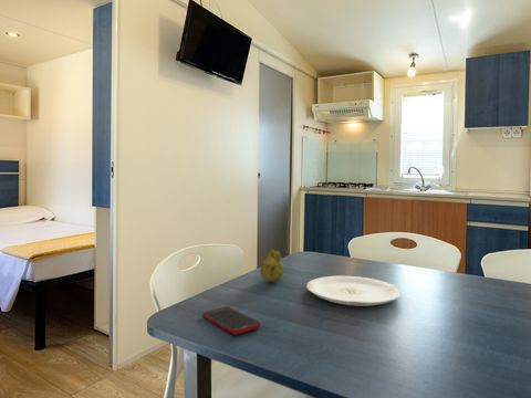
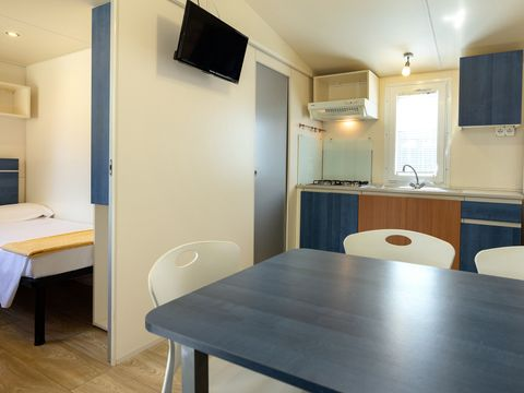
- cell phone [201,306,262,335]
- plate [305,275,403,307]
- fruit [259,244,285,283]
